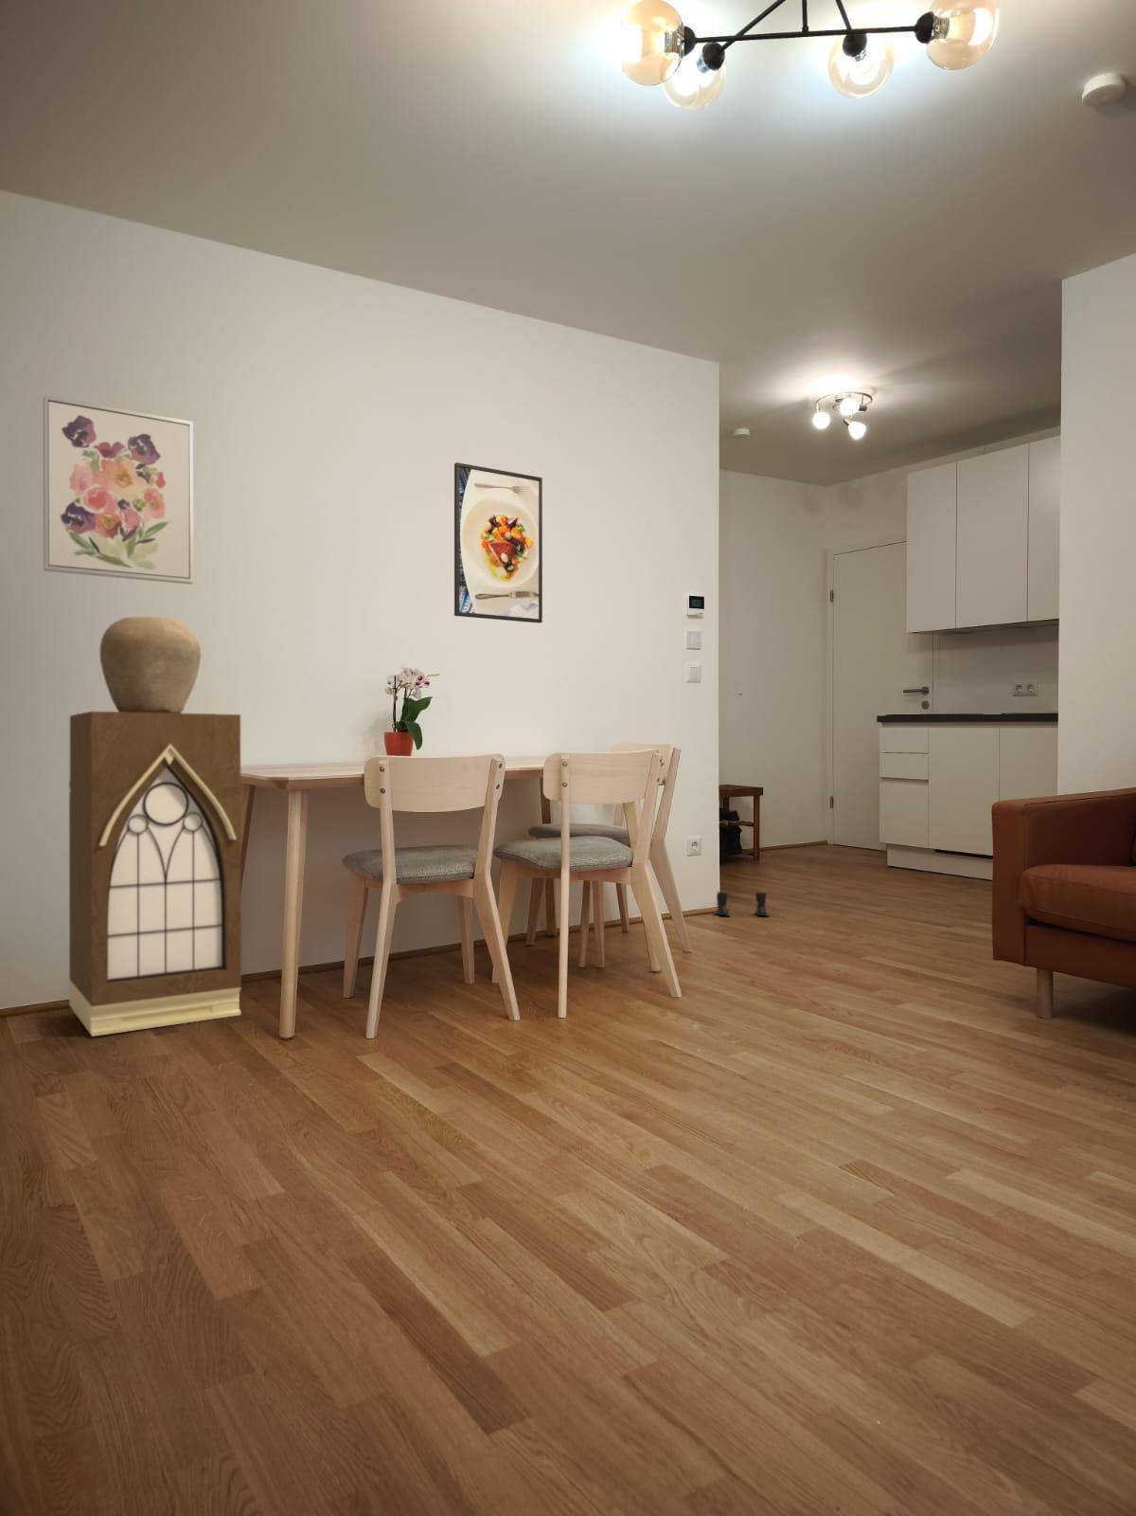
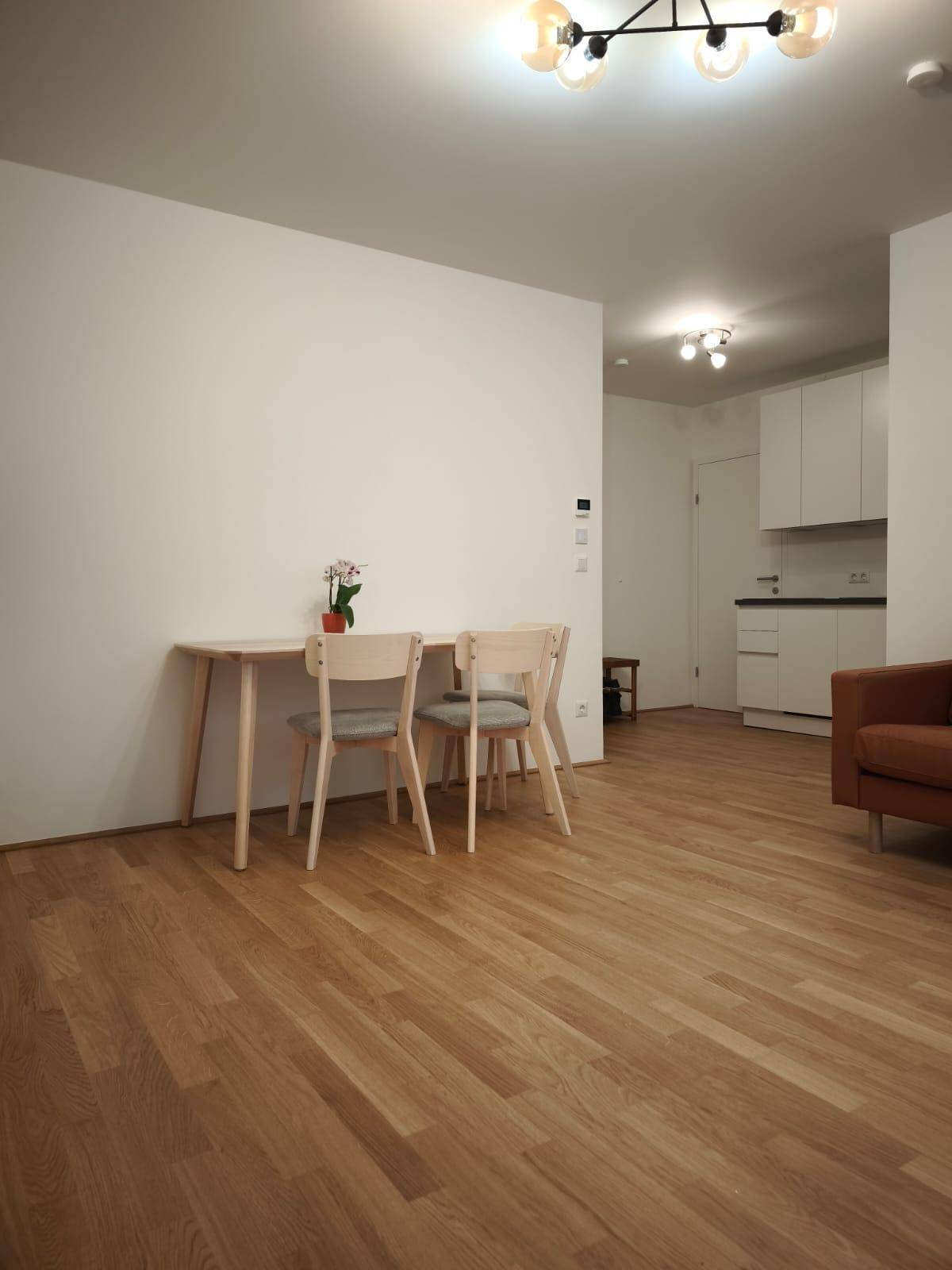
- wall art [42,394,195,586]
- boots [714,891,770,917]
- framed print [453,462,543,624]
- vase [99,616,202,714]
- cabinet [68,710,242,1037]
